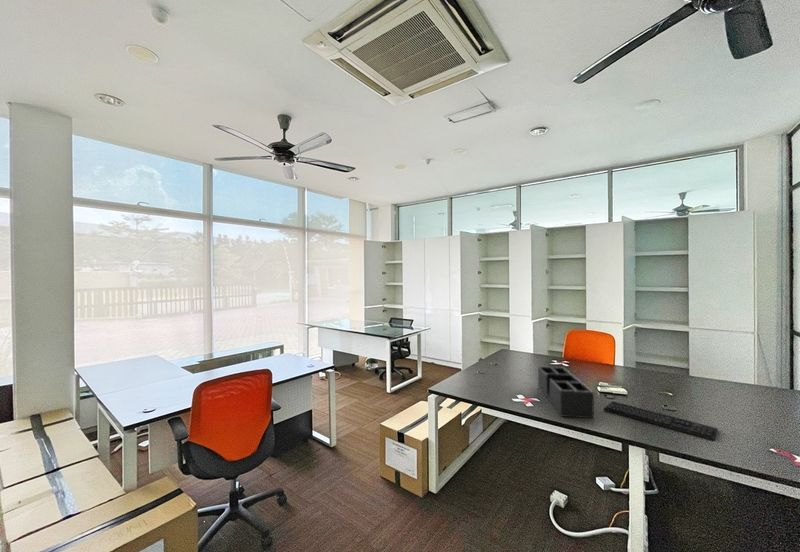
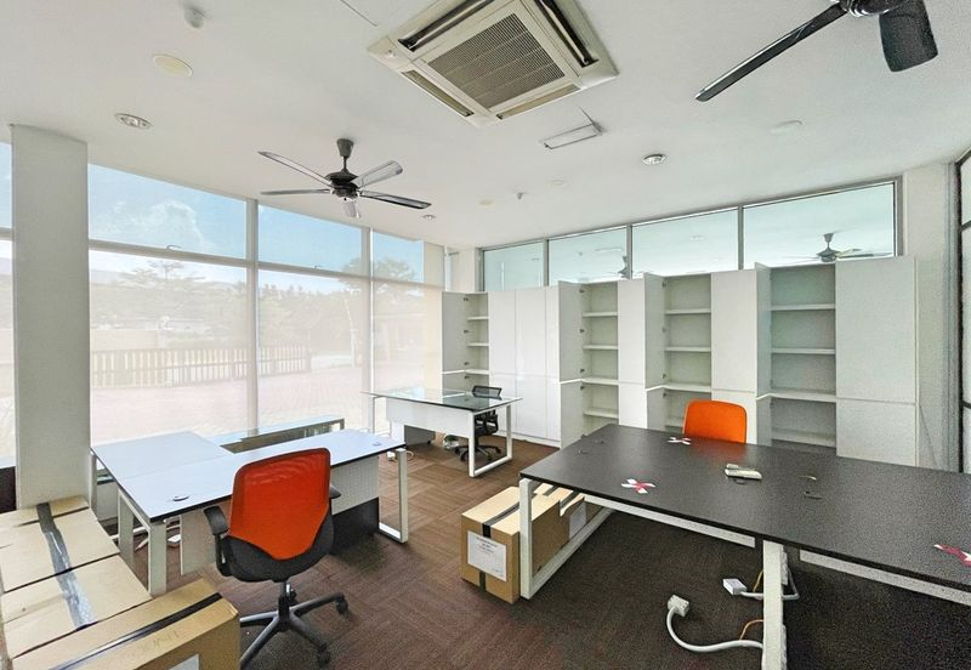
- keyboard [603,400,719,442]
- desk organizer [537,366,595,419]
